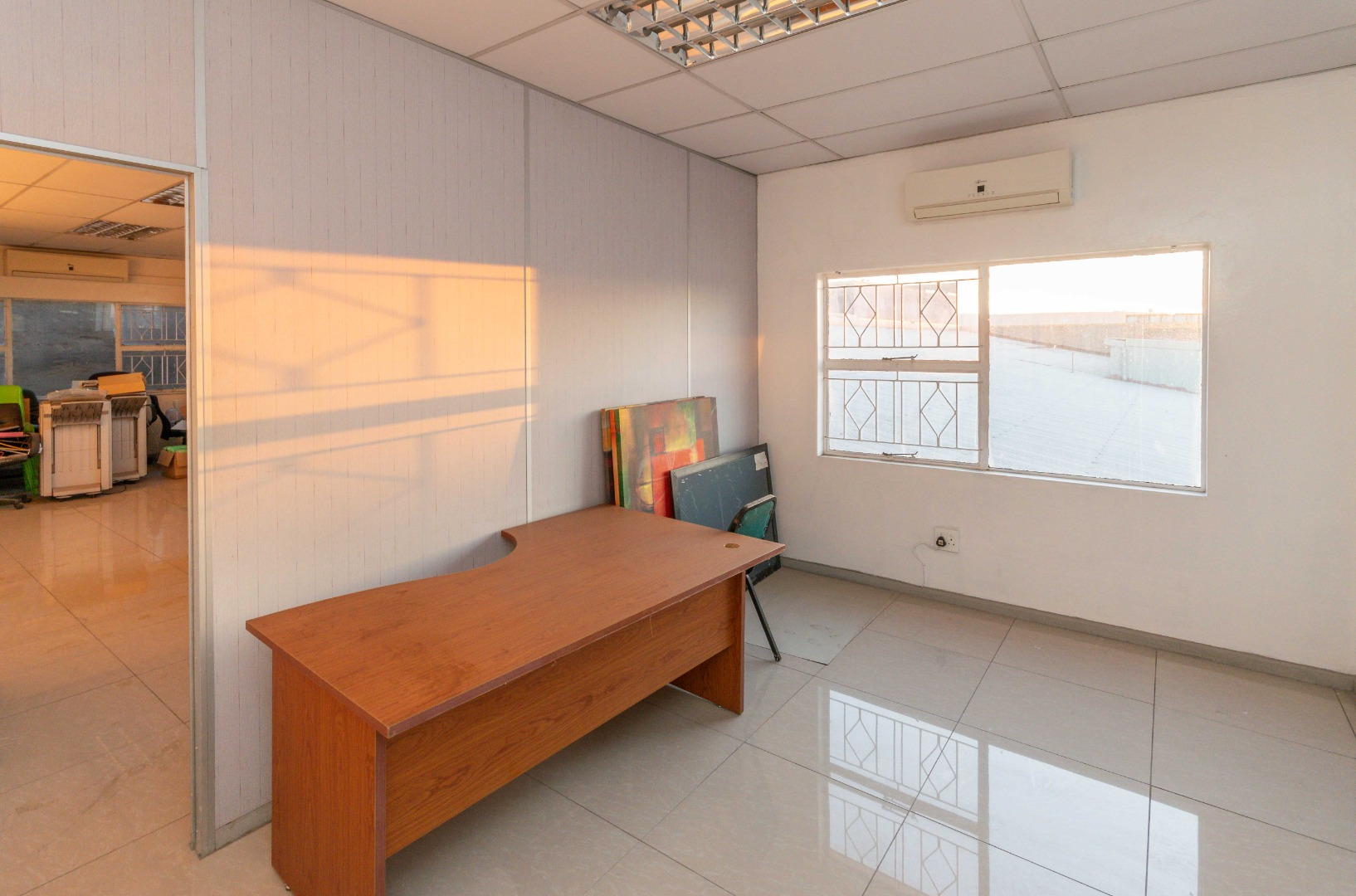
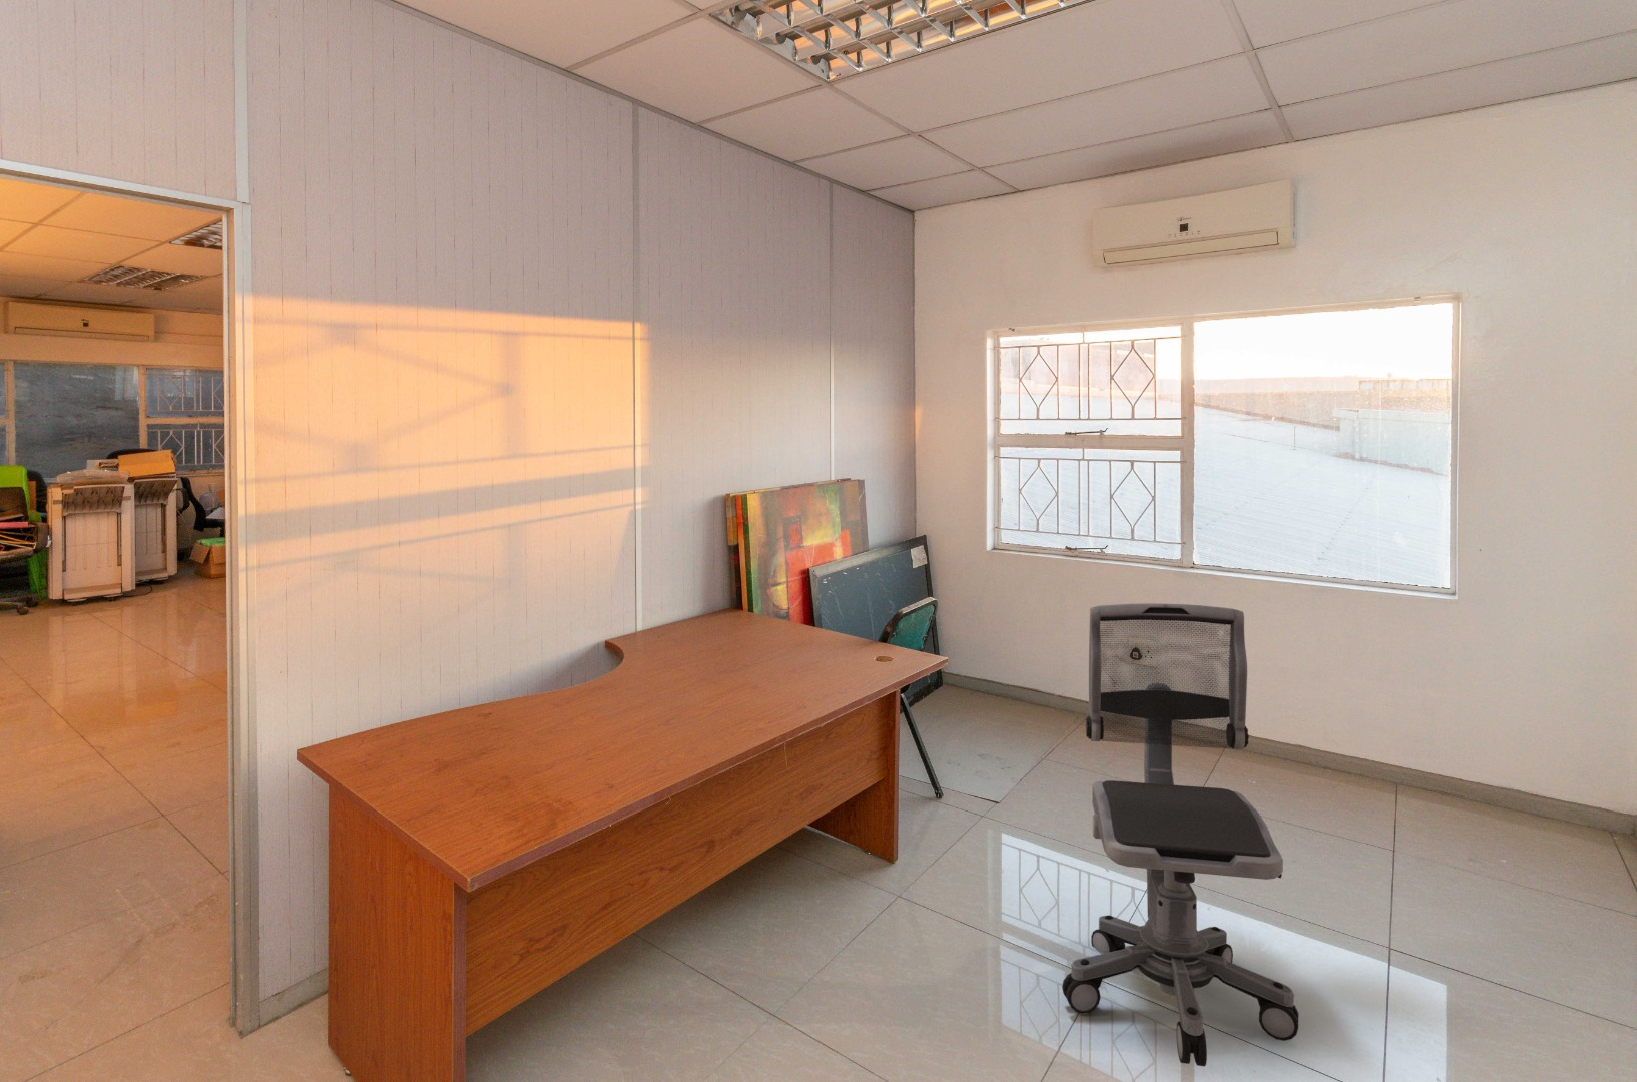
+ office chair [1061,603,1300,1068]
